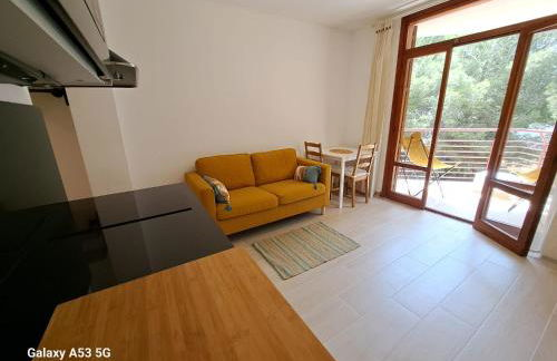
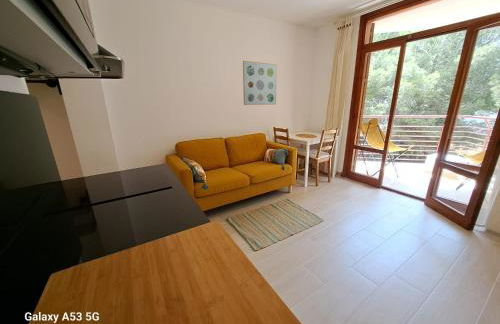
+ wall art [242,60,278,106]
